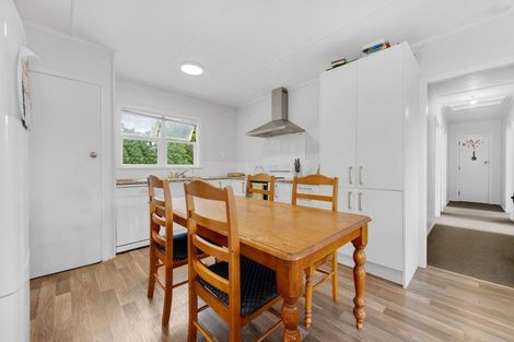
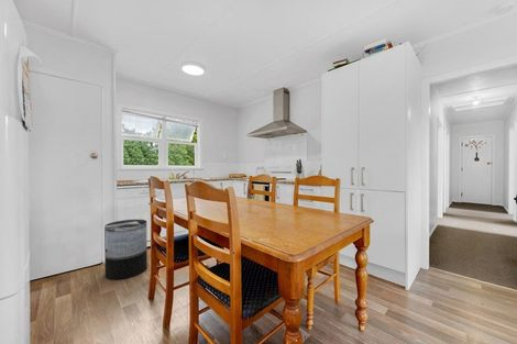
+ trash can [103,219,148,281]
